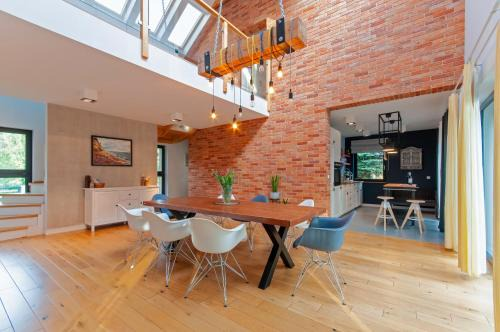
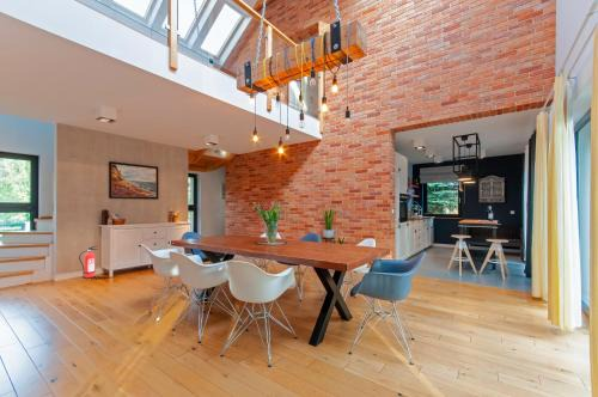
+ fire extinguisher [78,245,99,279]
